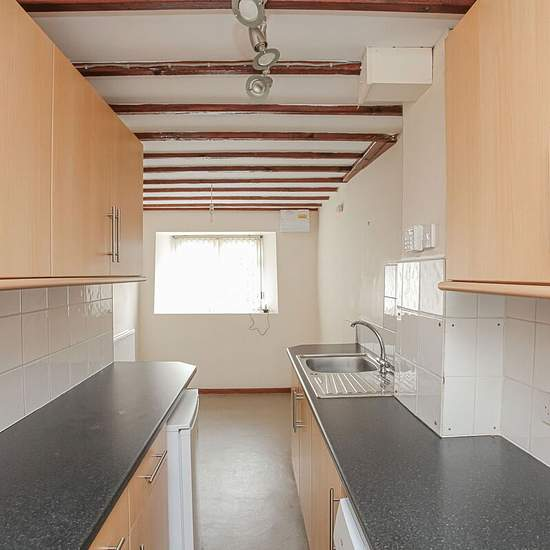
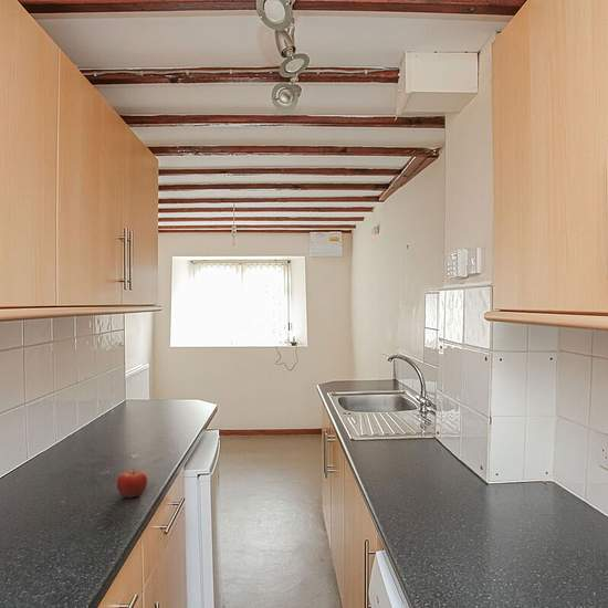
+ fruit [116,468,148,499]
